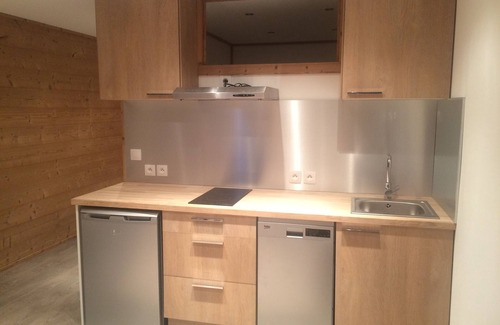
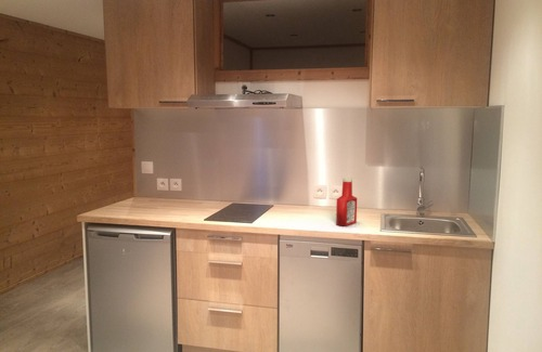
+ soap bottle [335,177,358,227]
